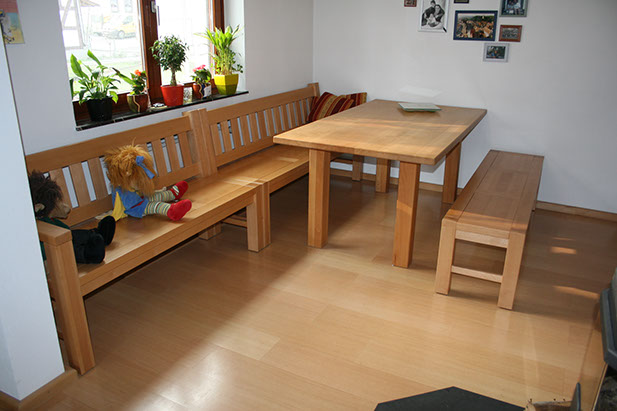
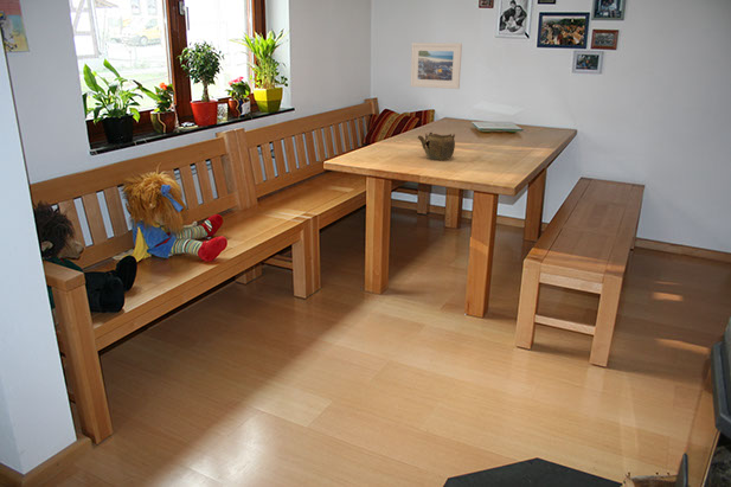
+ teapot [416,132,456,161]
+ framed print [410,41,463,90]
